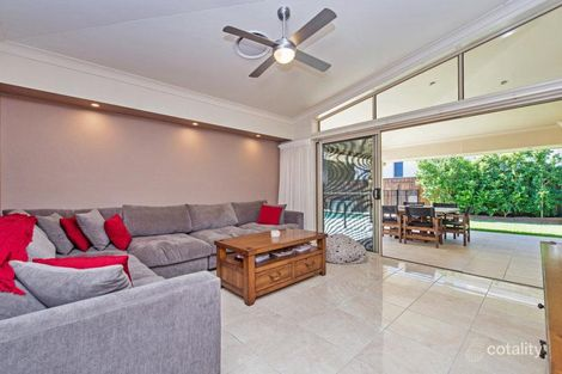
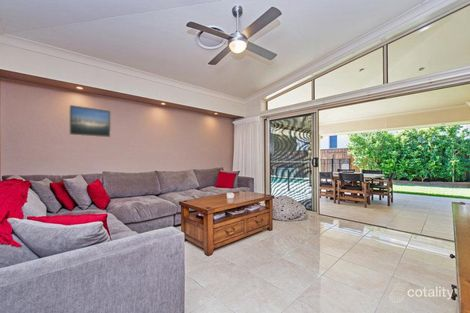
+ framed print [68,104,112,138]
